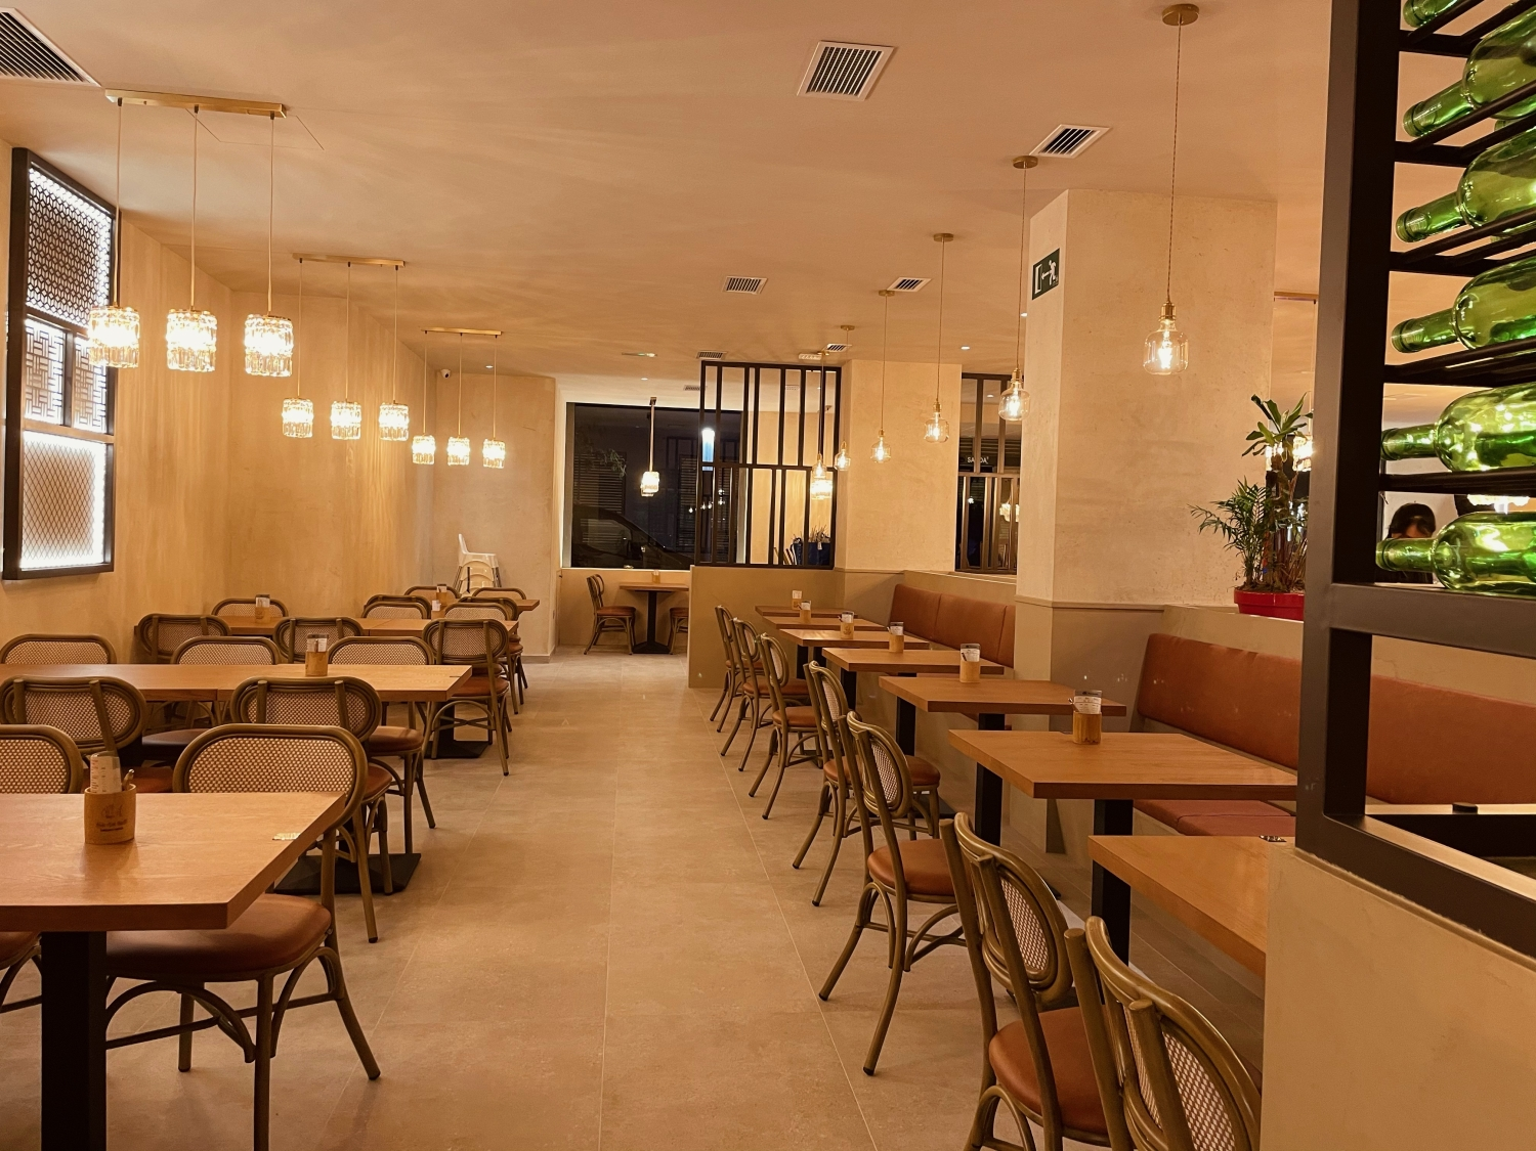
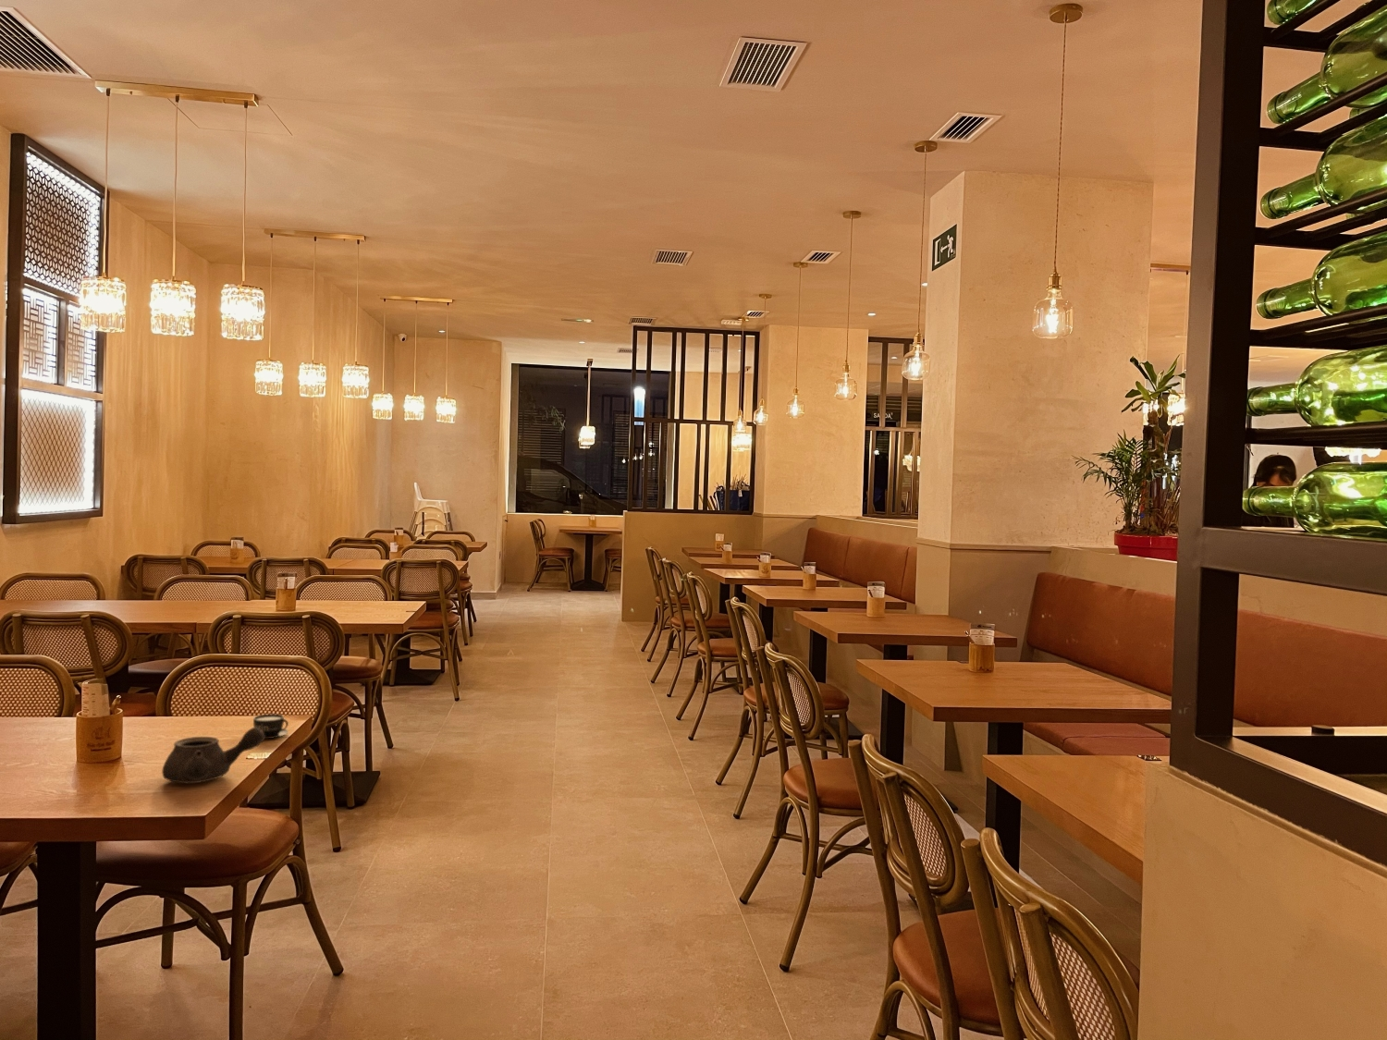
+ teacup [252,712,289,740]
+ teapot [161,726,265,784]
